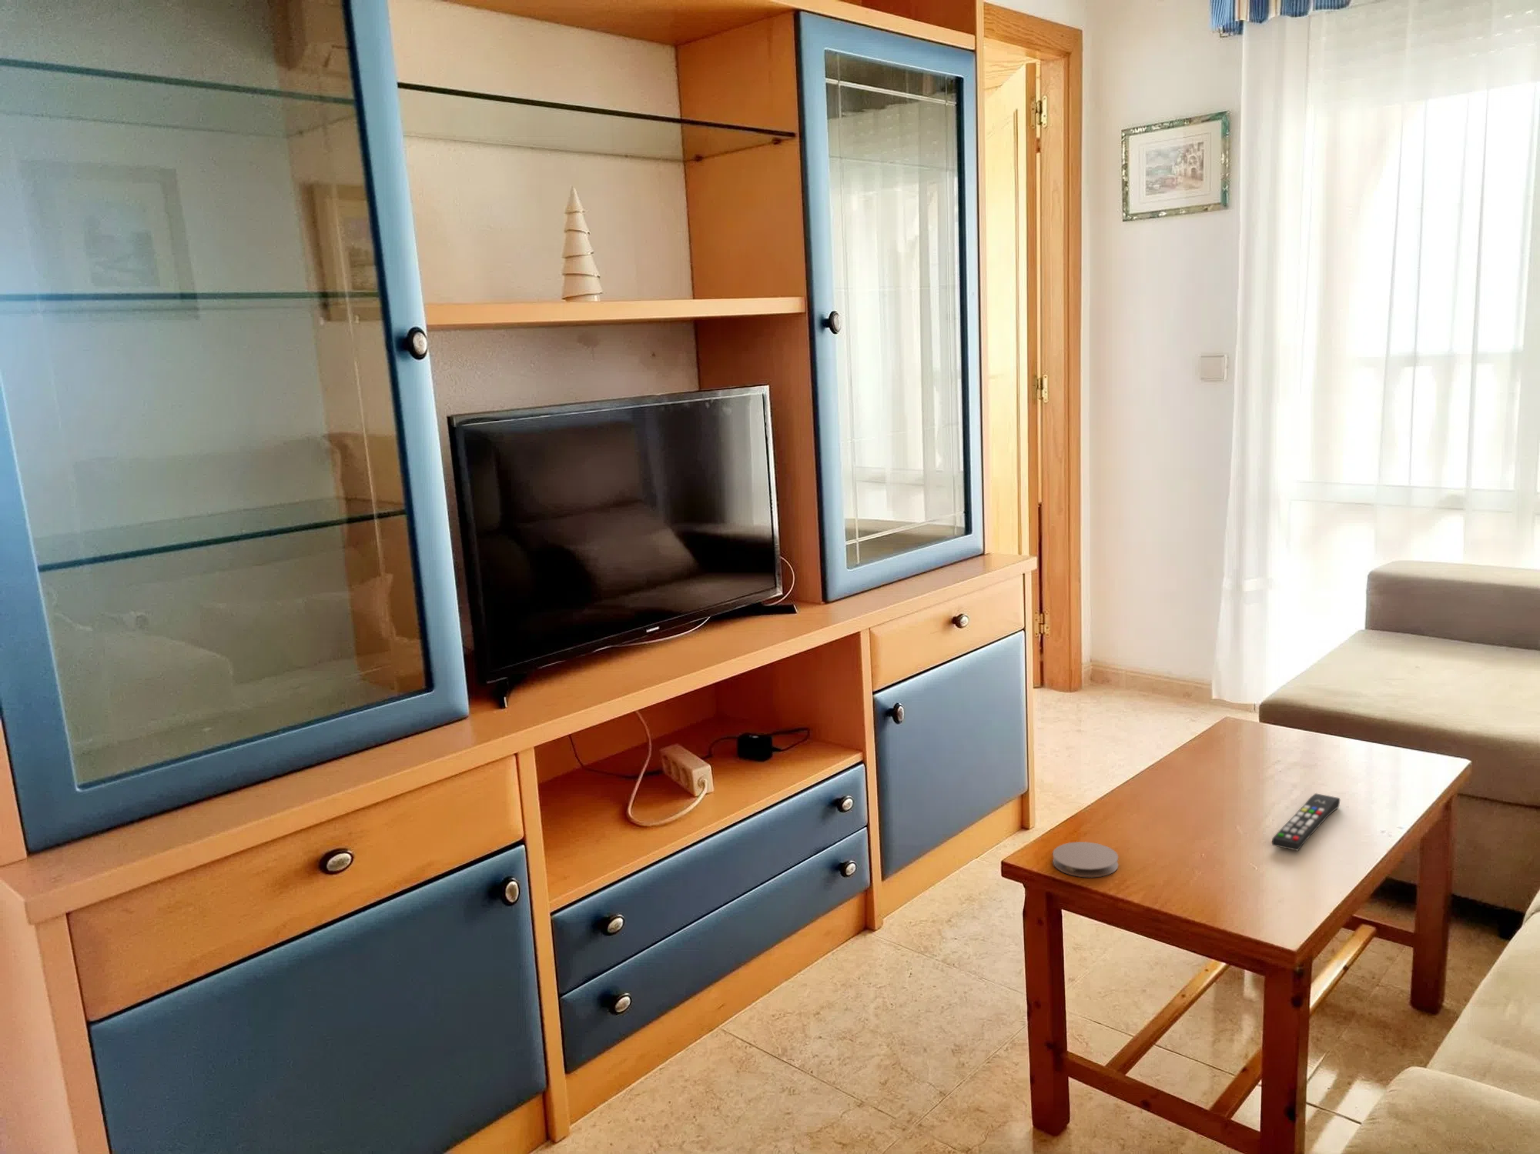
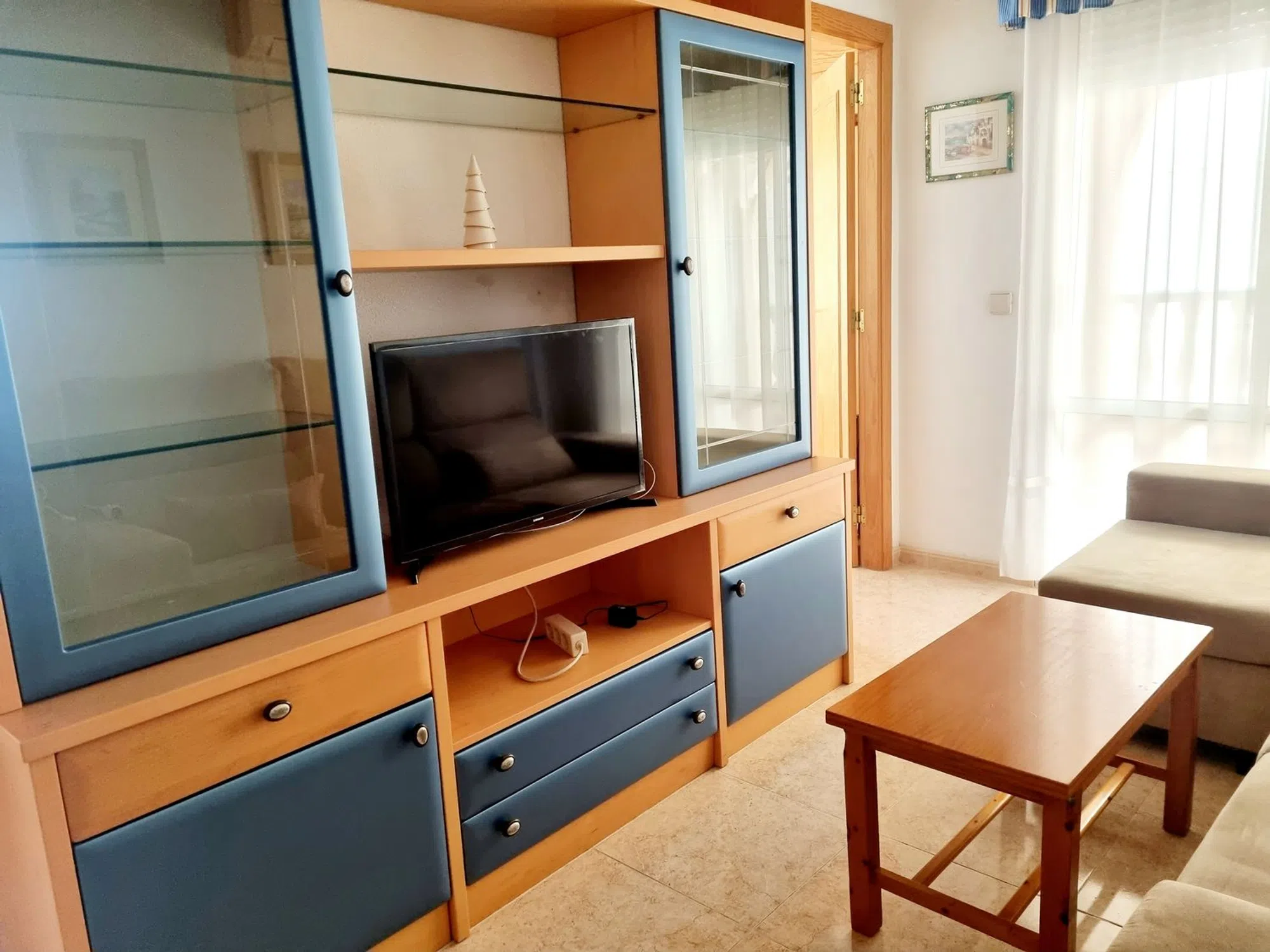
- remote control [1271,793,1341,852]
- coaster [1051,841,1119,879]
